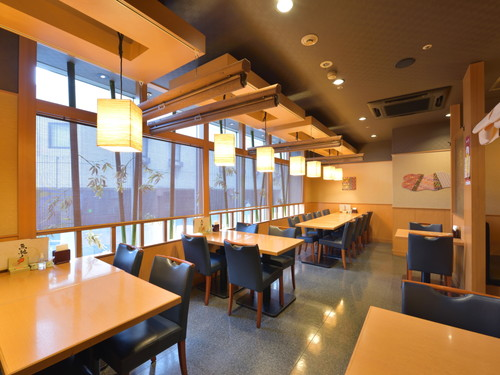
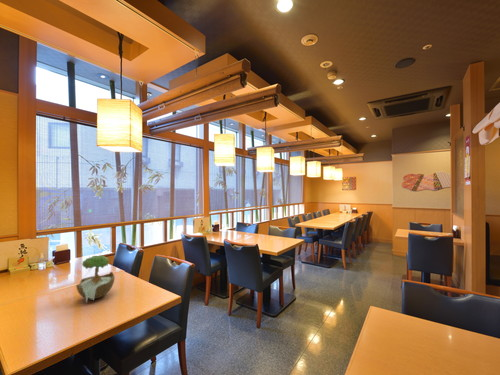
+ flower [75,255,116,304]
